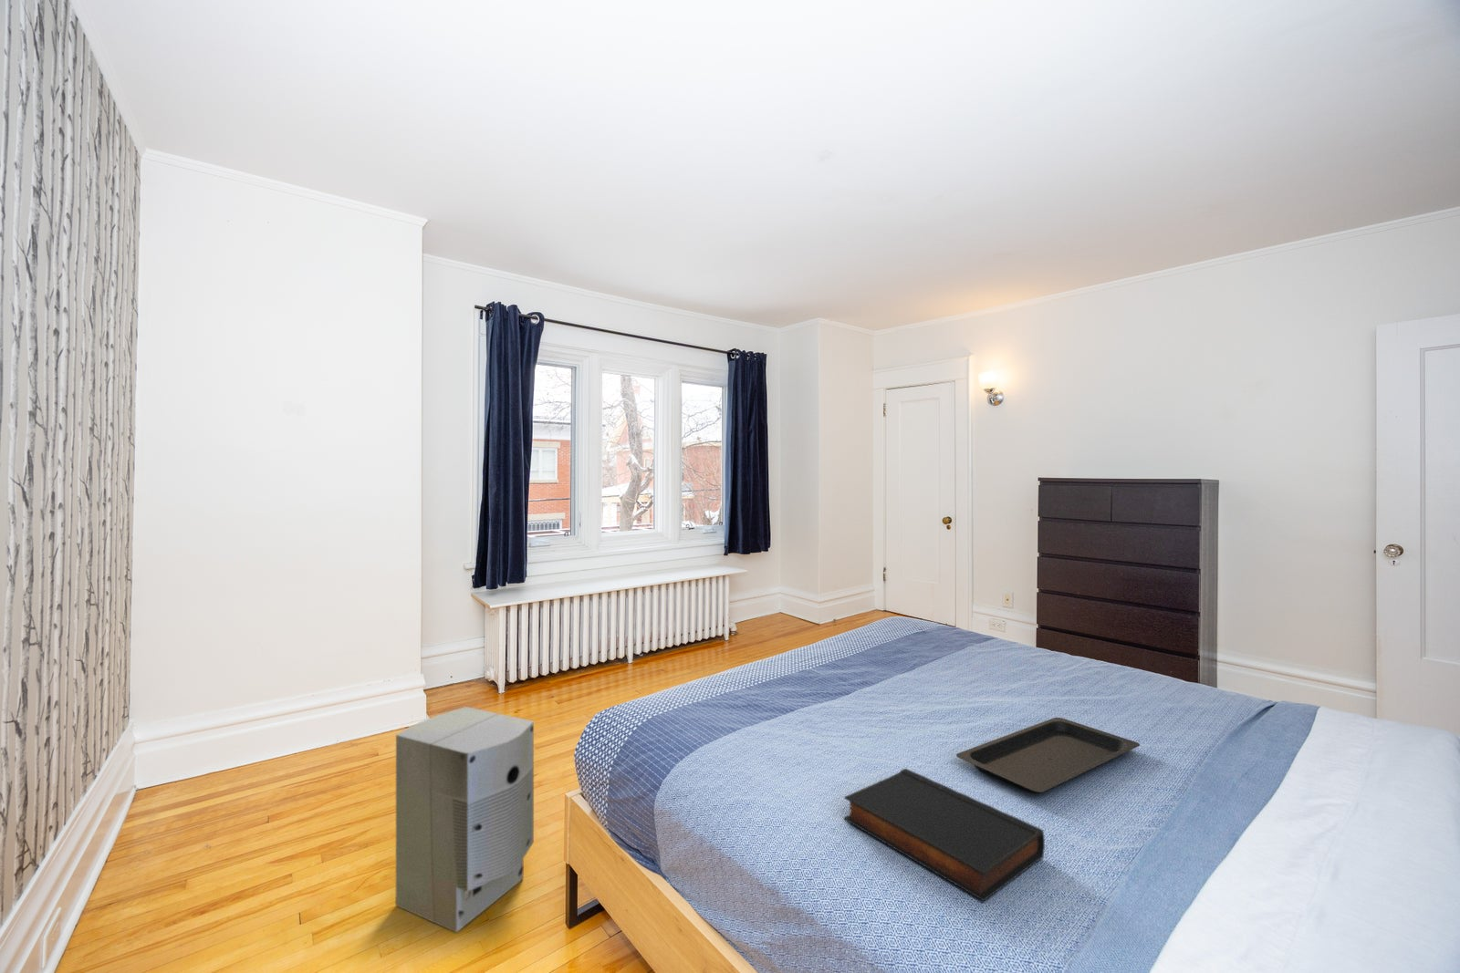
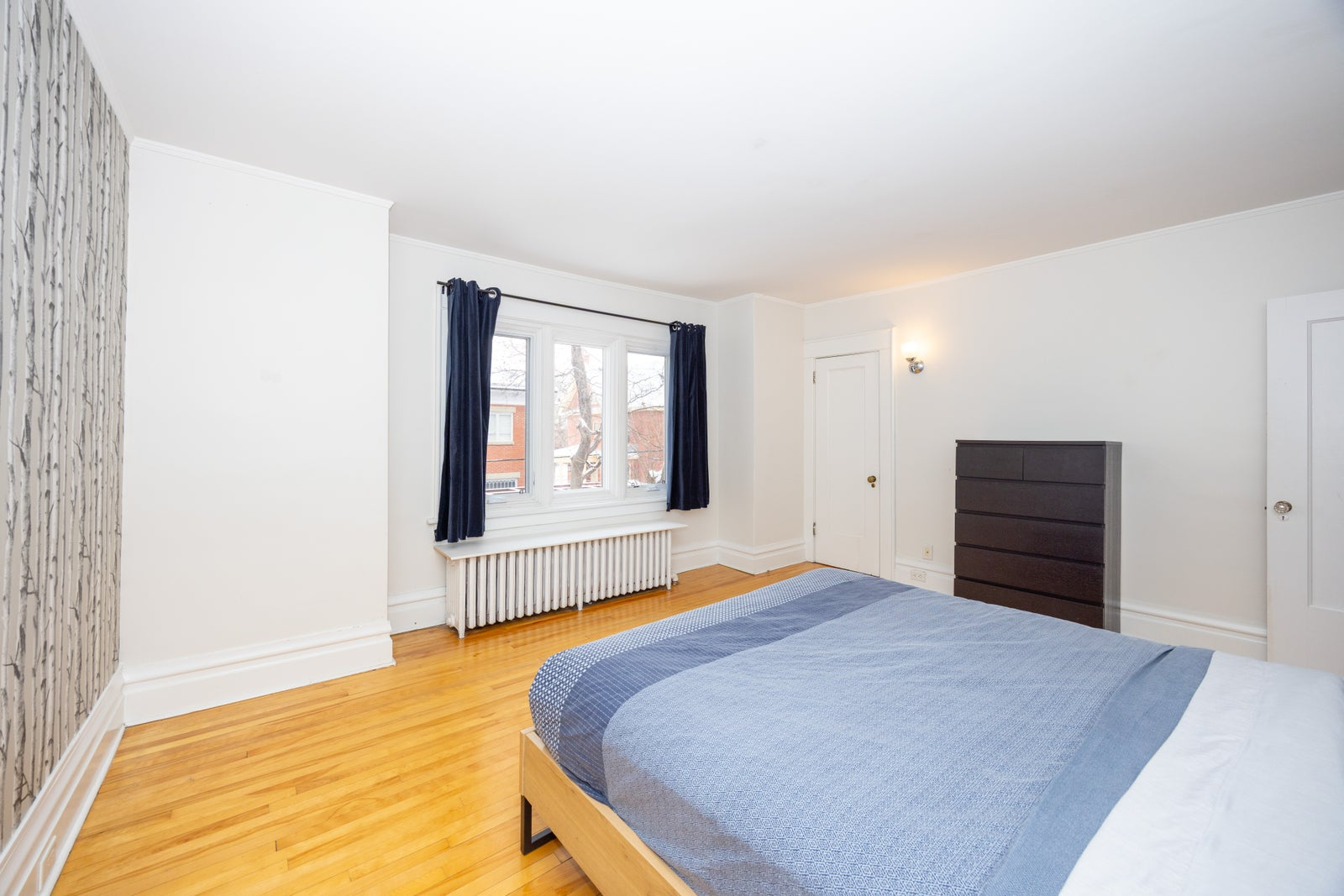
- air purifier [395,706,534,934]
- book [843,768,1046,902]
- serving tray [955,717,1141,794]
